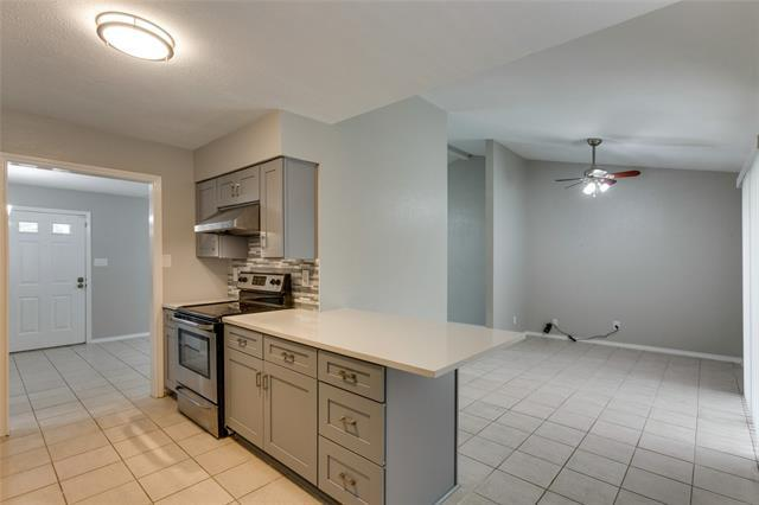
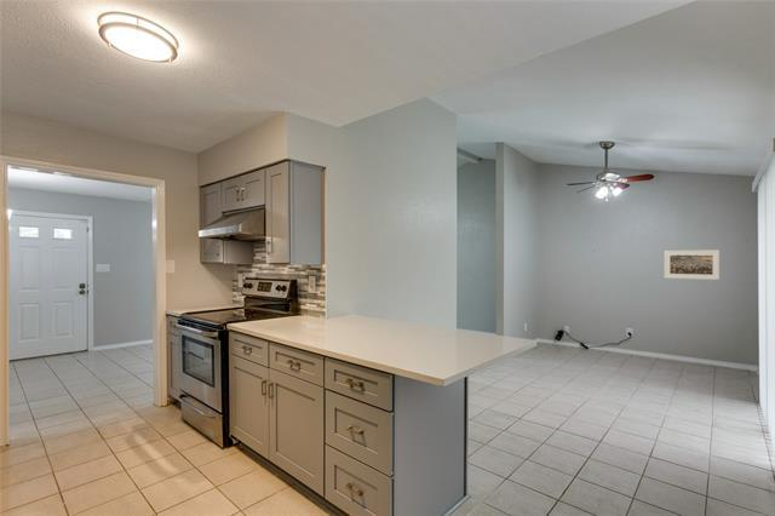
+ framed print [664,248,721,281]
